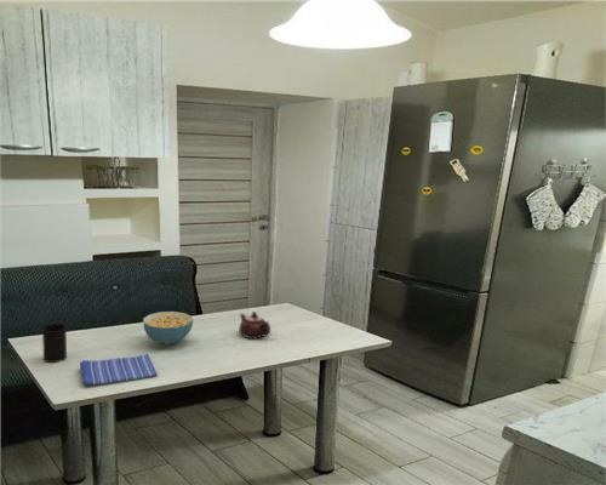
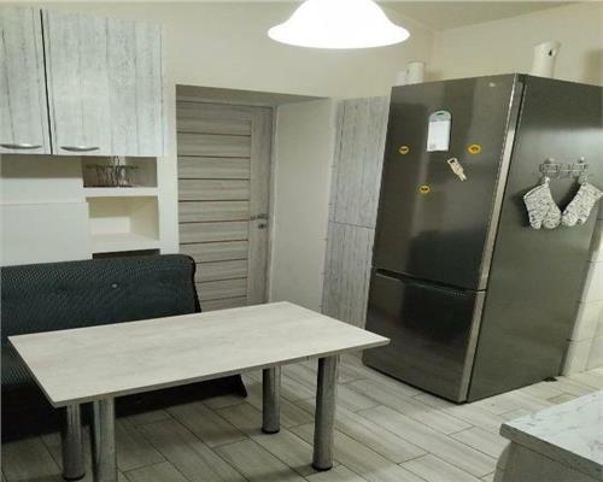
- dish towel [79,353,159,387]
- cereal bowl [142,310,194,346]
- teapot [238,310,271,340]
- cup [41,323,68,364]
